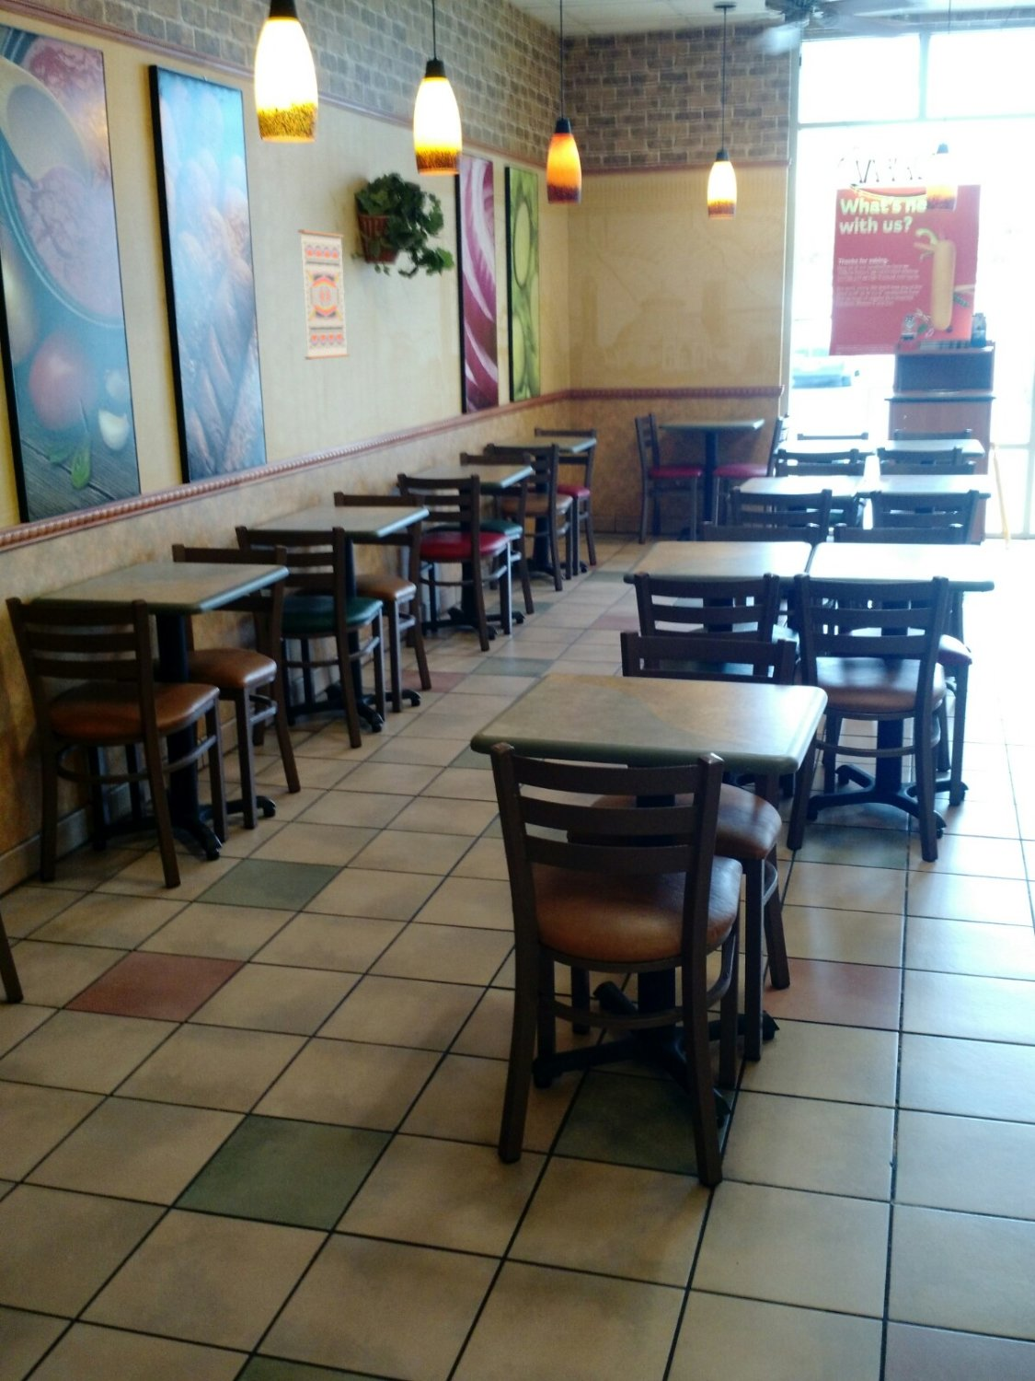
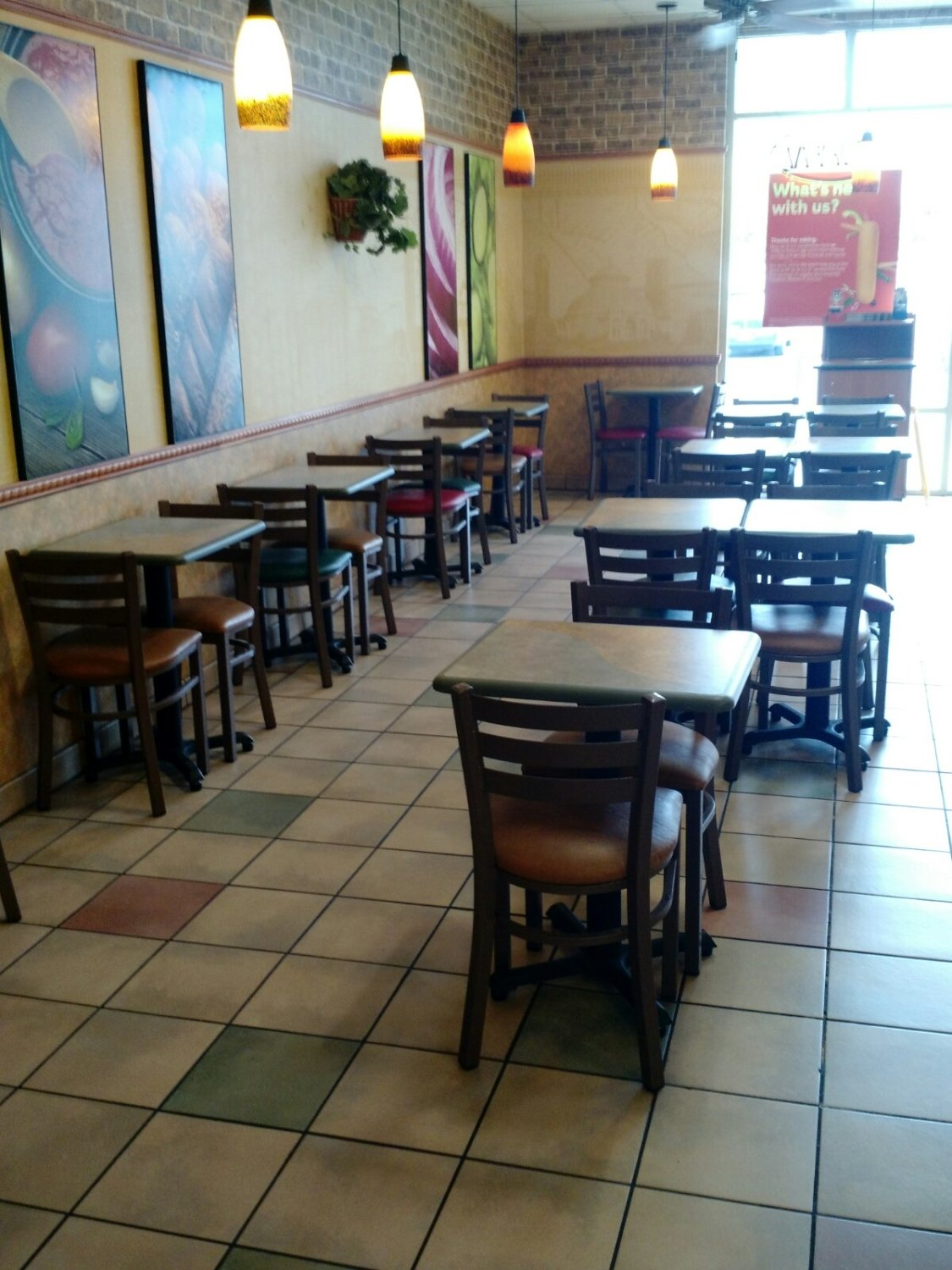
- wall art [297,228,350,361]
